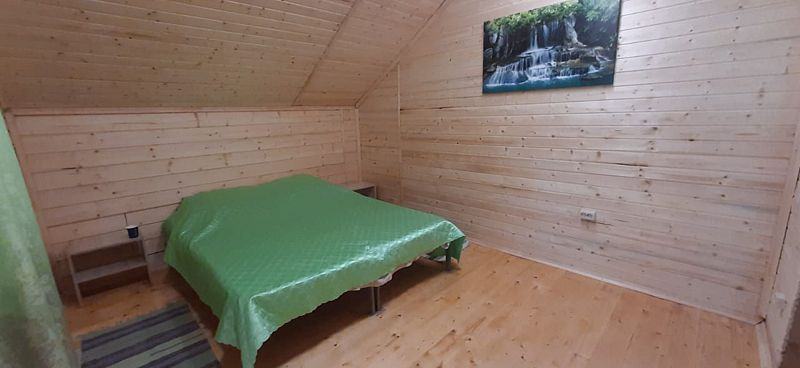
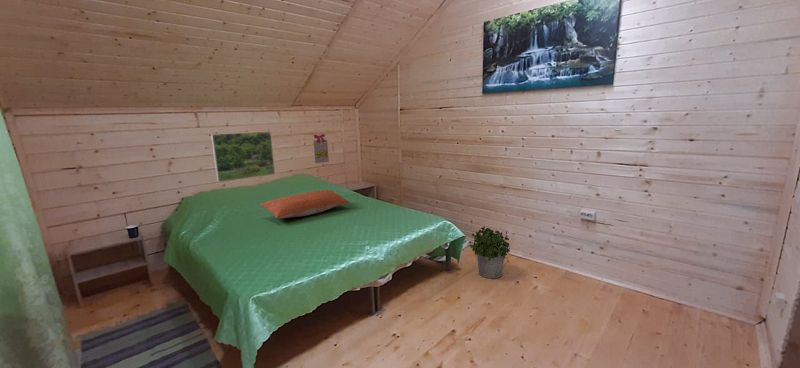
+ pillow [259,189,351,220]
+ potted plant [468,226,511,279]
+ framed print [210,130,276,183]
+ decorative wall piece [312,133,330,164]
